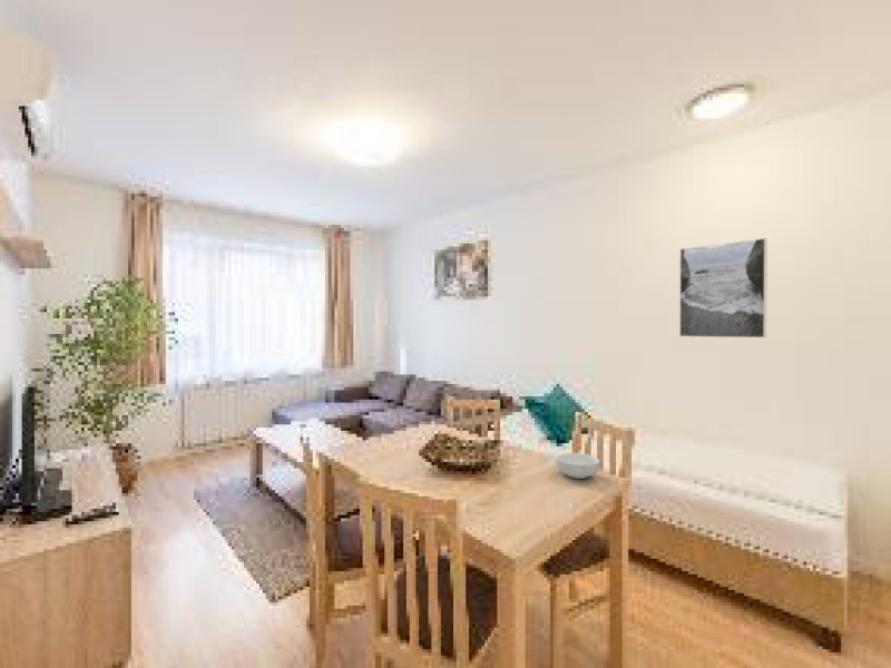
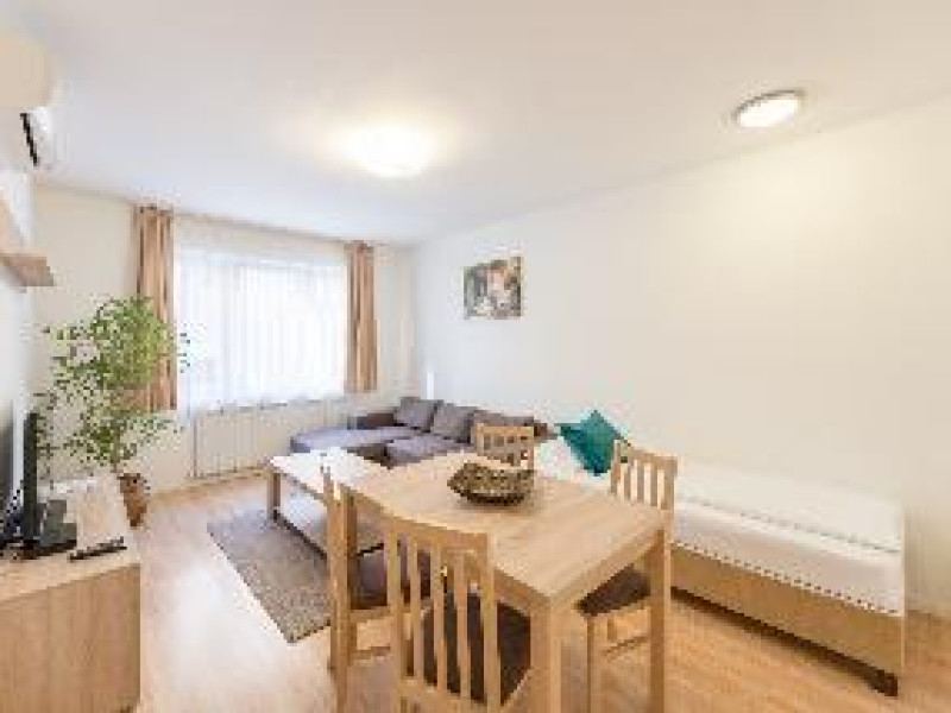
- cereal bowl [555,452,600,480]
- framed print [678,237,768,340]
